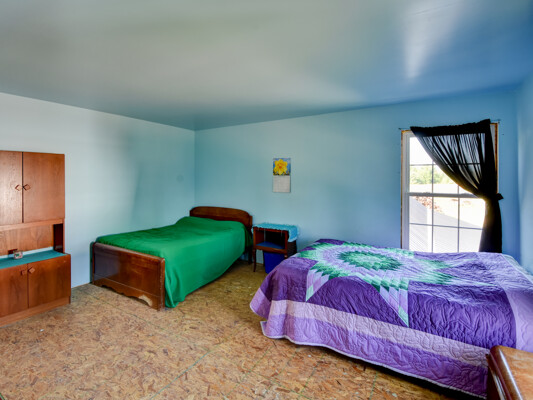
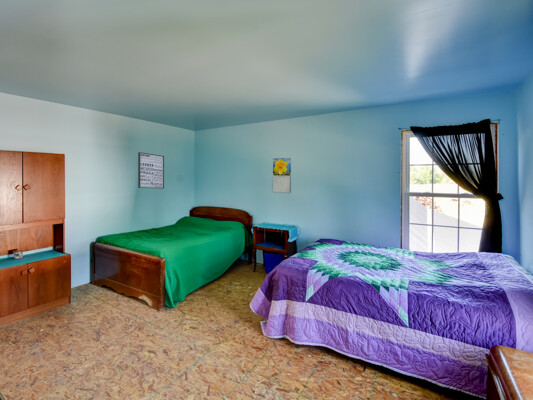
+ wall art [137,151,165,190]
